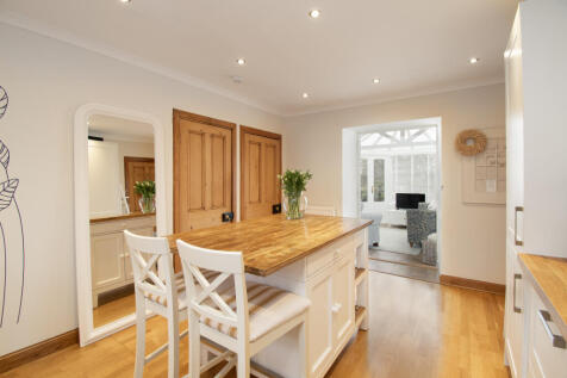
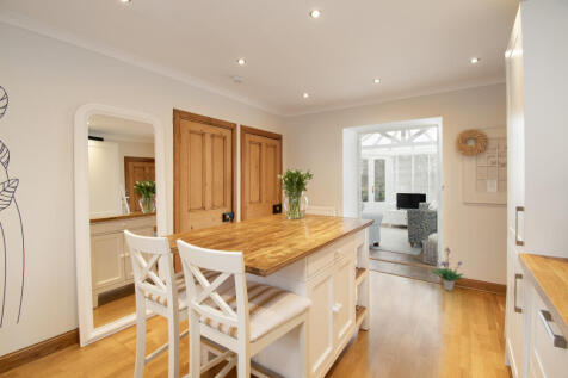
+ potted plant [430,246,465,292]
